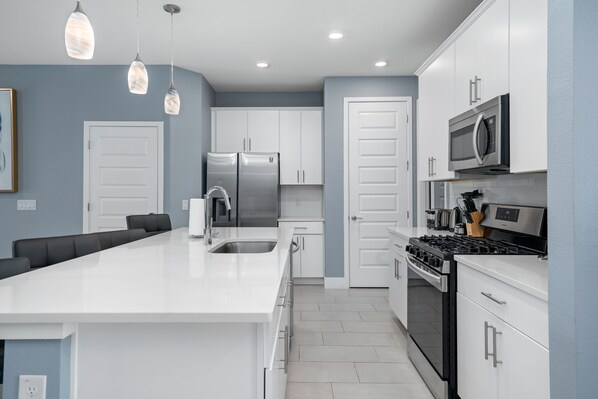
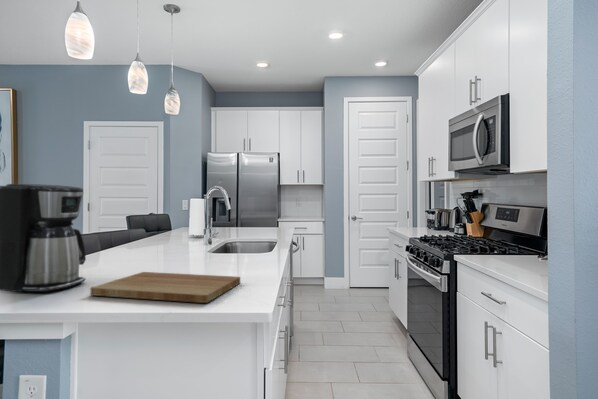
+ coffee maker [0,183,87,293]
+ cutting board [89,271,241,304]
